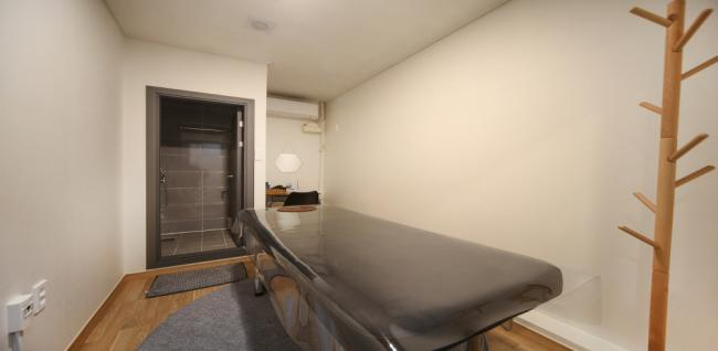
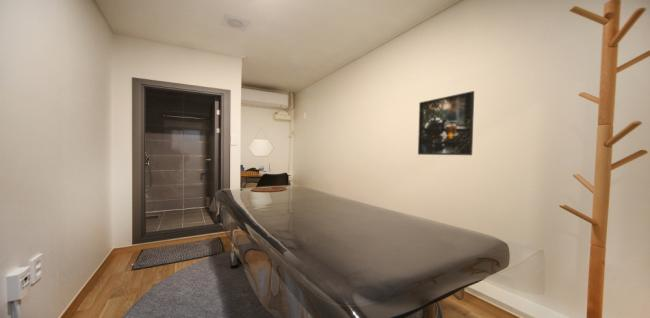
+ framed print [417,90,475,156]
